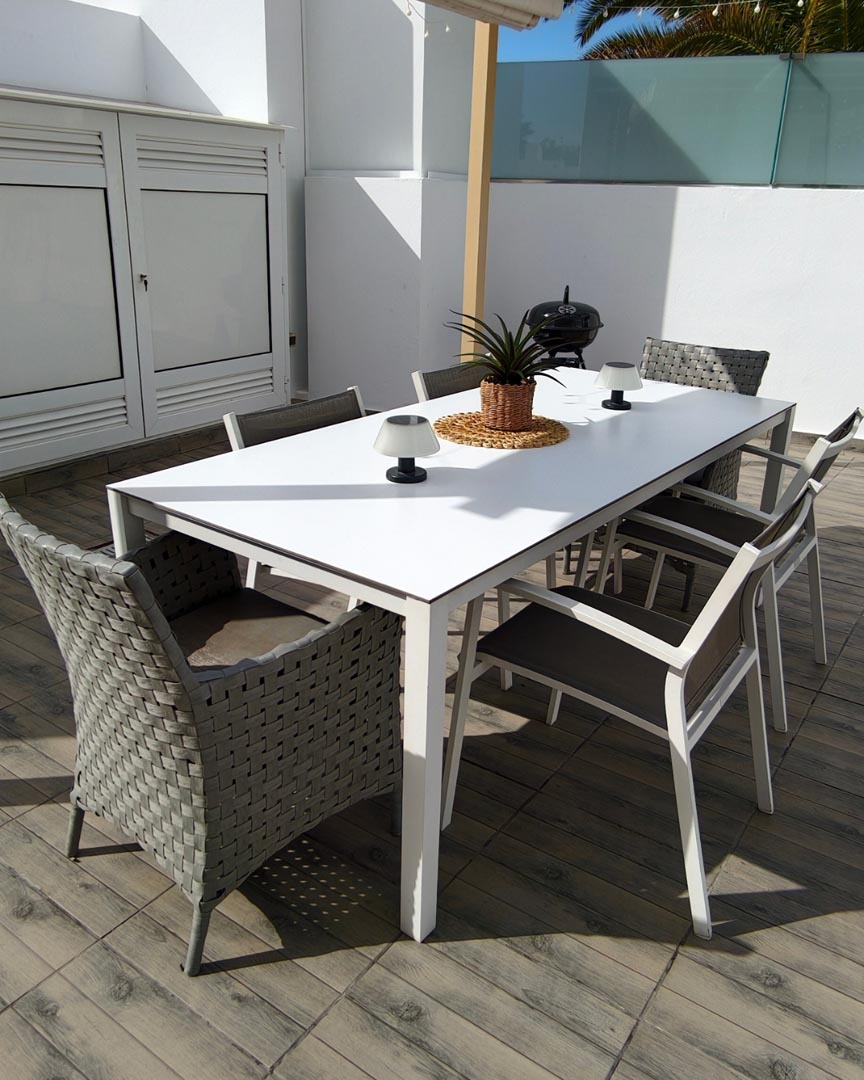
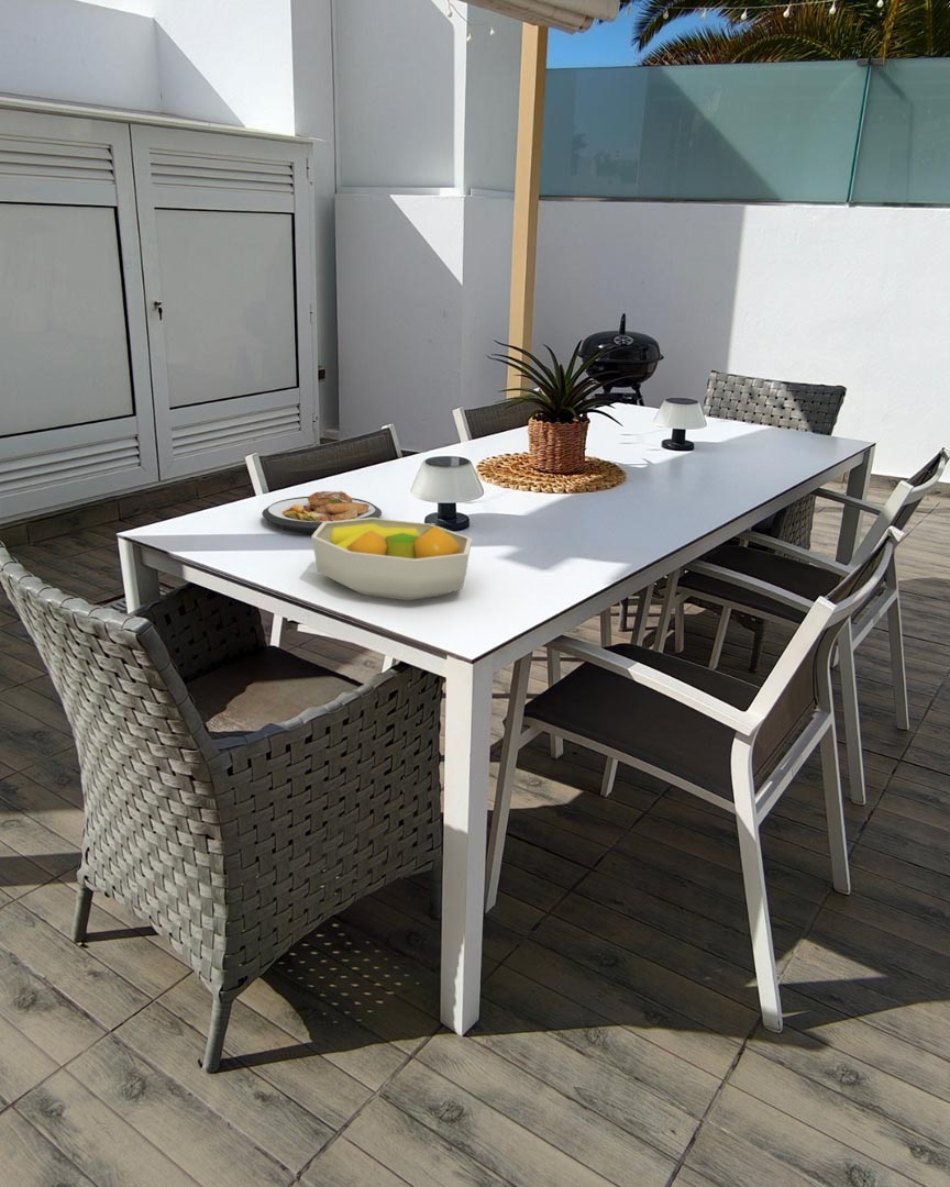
+ plate [261,490,383,534]
+ fruit bowl [310,518,473,601]
